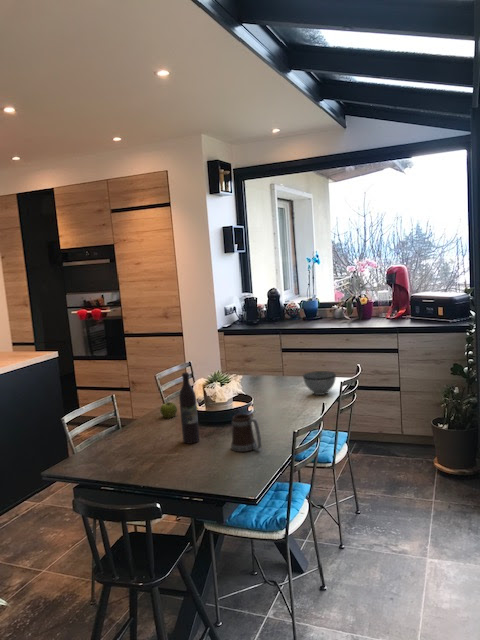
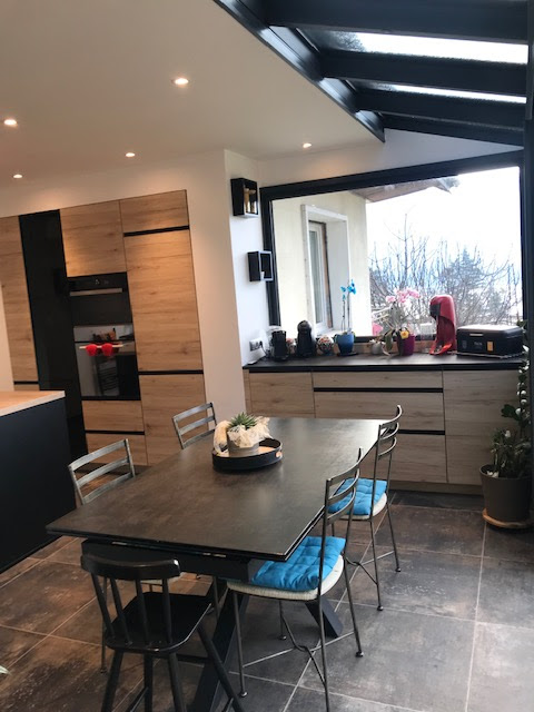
- bowl [302,370,337,396]
- wine bottle [178,371,200,445]
- mug [230,413,262,453]
- apple [159,401,178,419]
